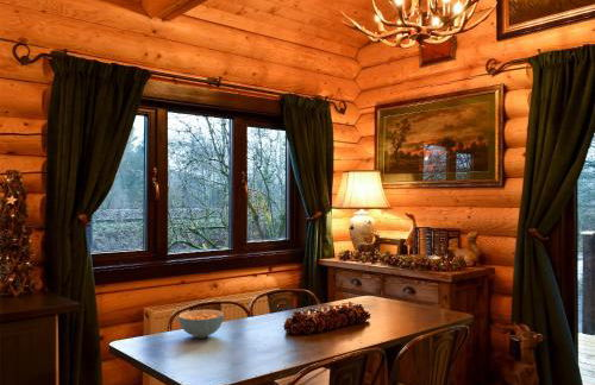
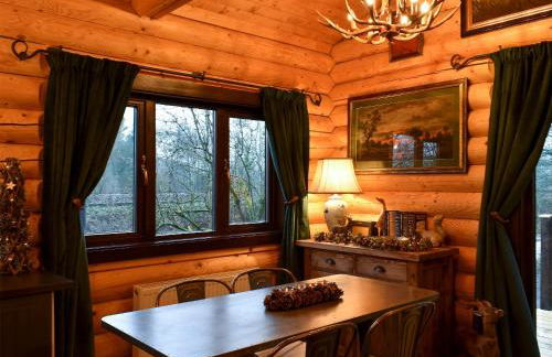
- cereal bowl [177,309,225,339]
